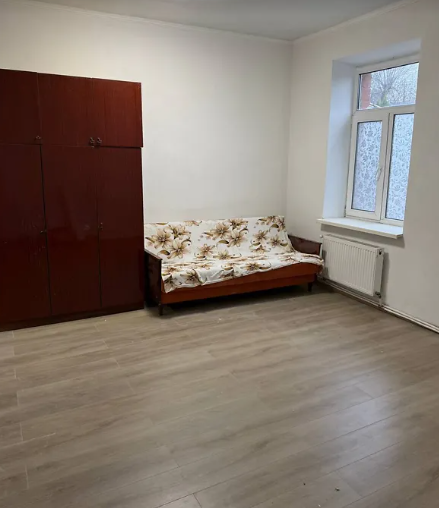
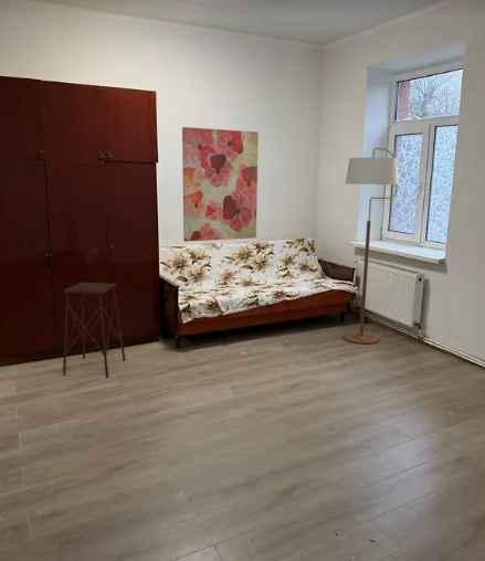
+ floor lamp [342,147,399,345]
+ wall art [181,126,260,243]
+ side table [62,282,126,379]
